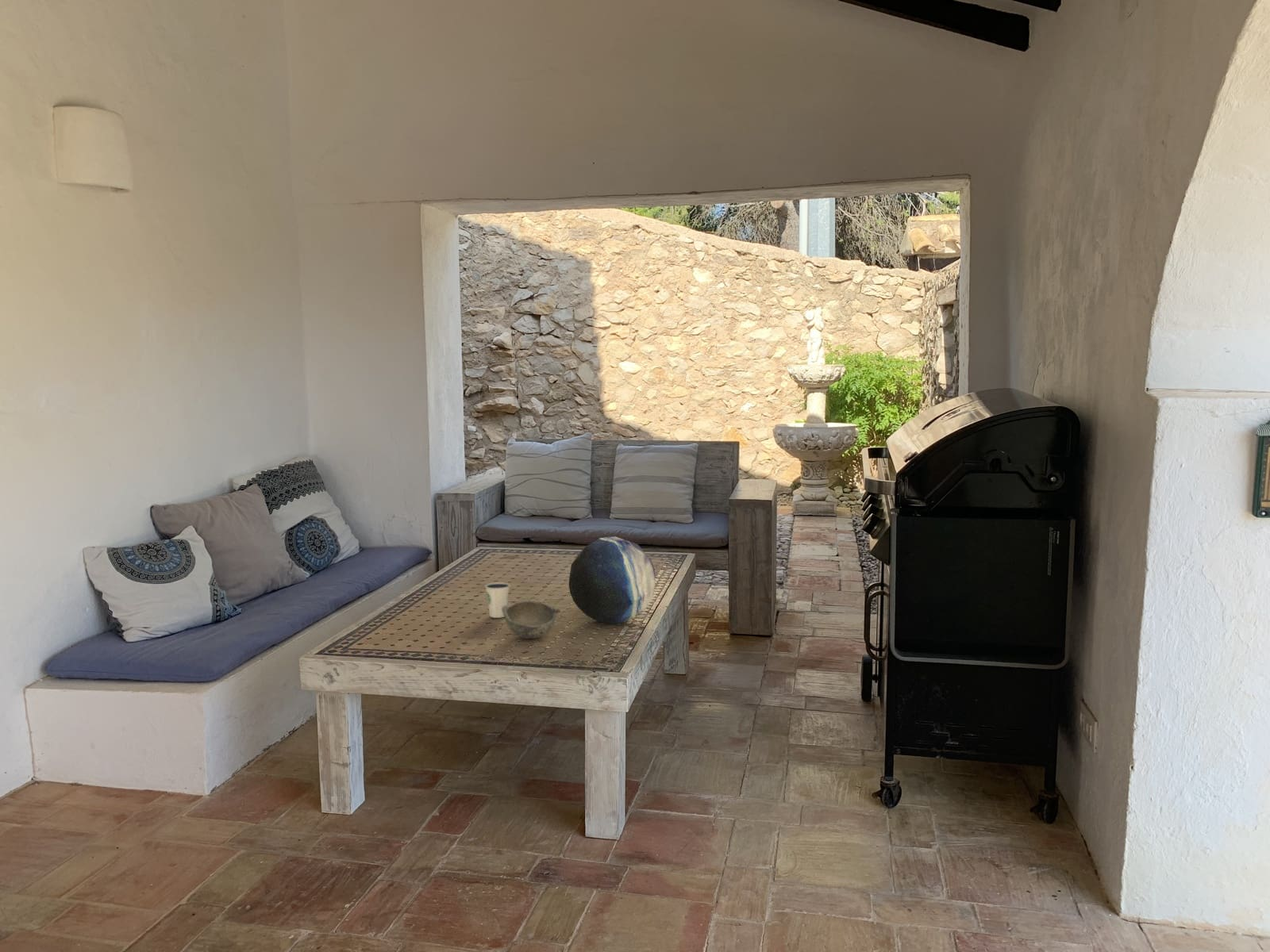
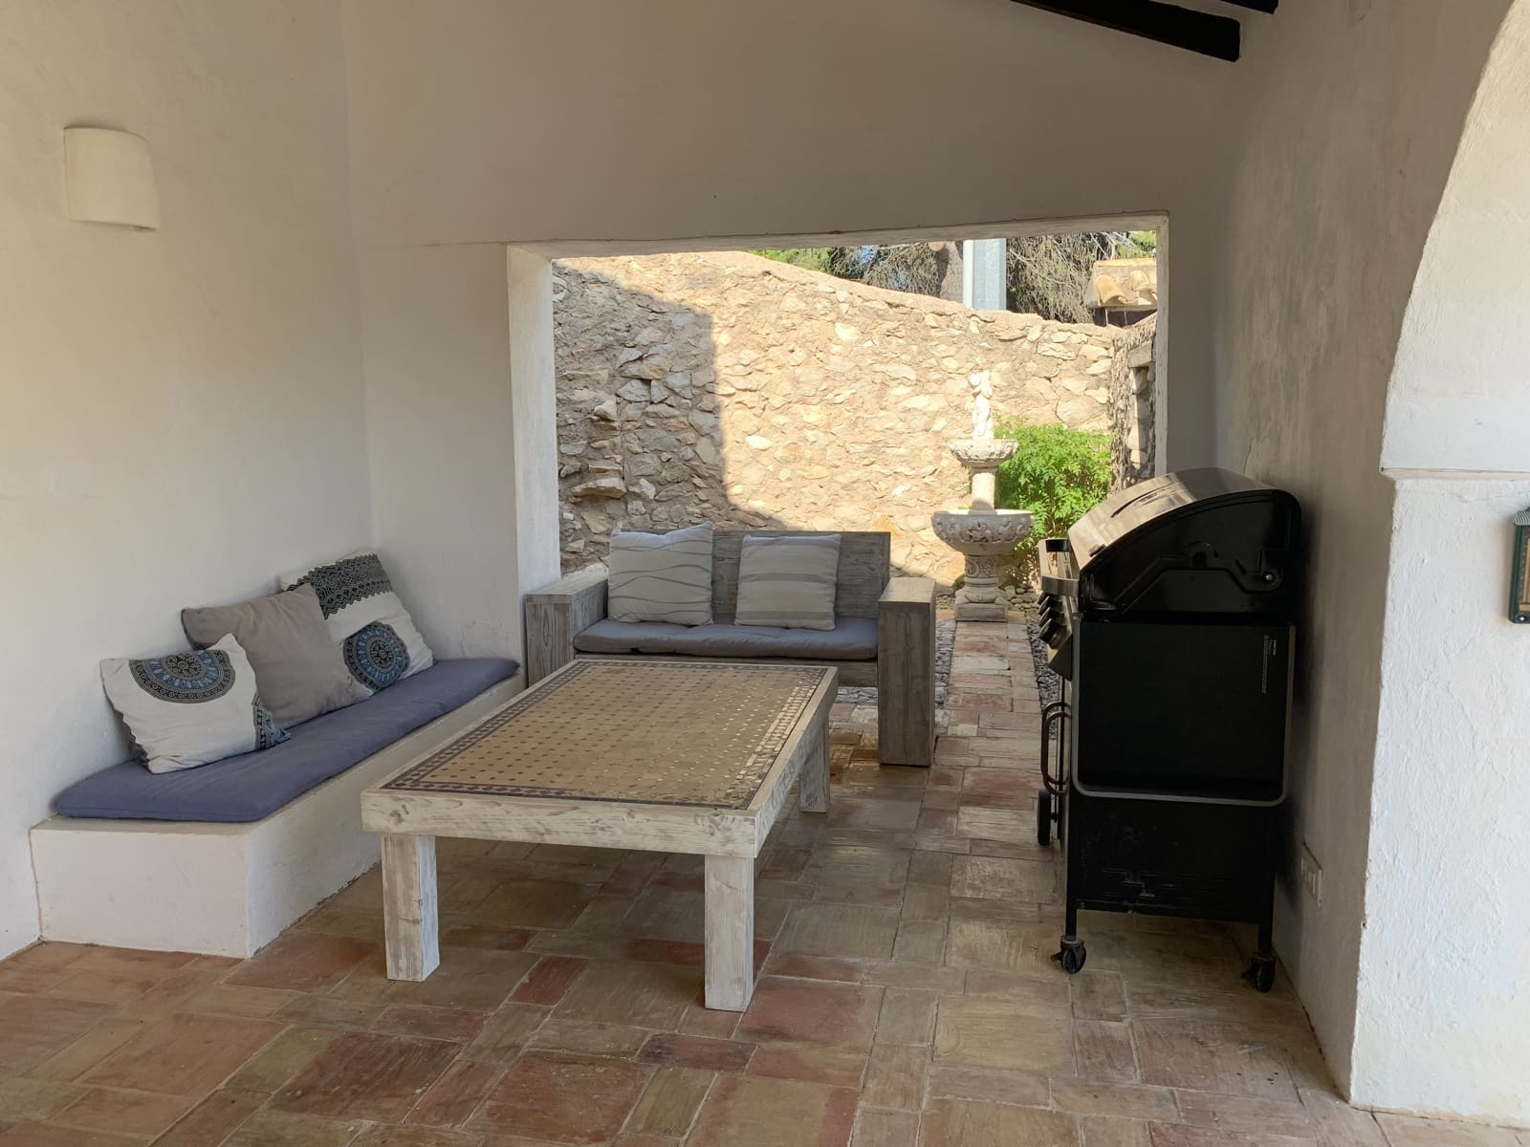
- dixie cup [484,582,510,619]
- decorative orb [568,536,656,625]
- bowl [502,601,561,639]
